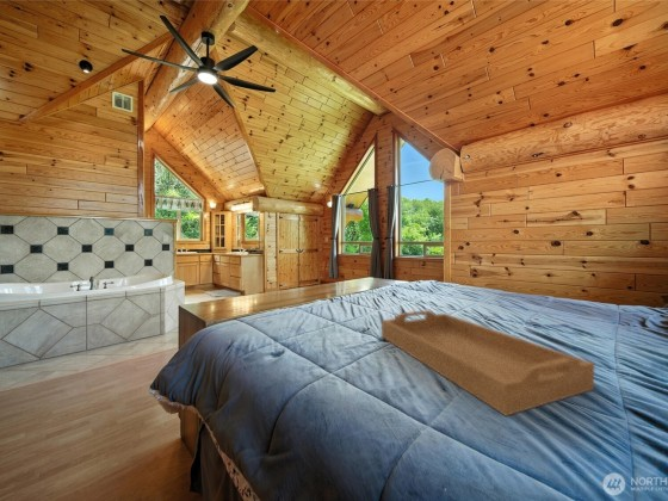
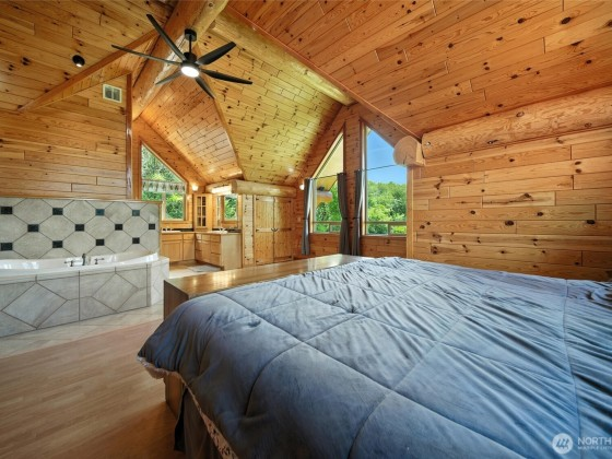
- serving tray [381,309,595,418]
